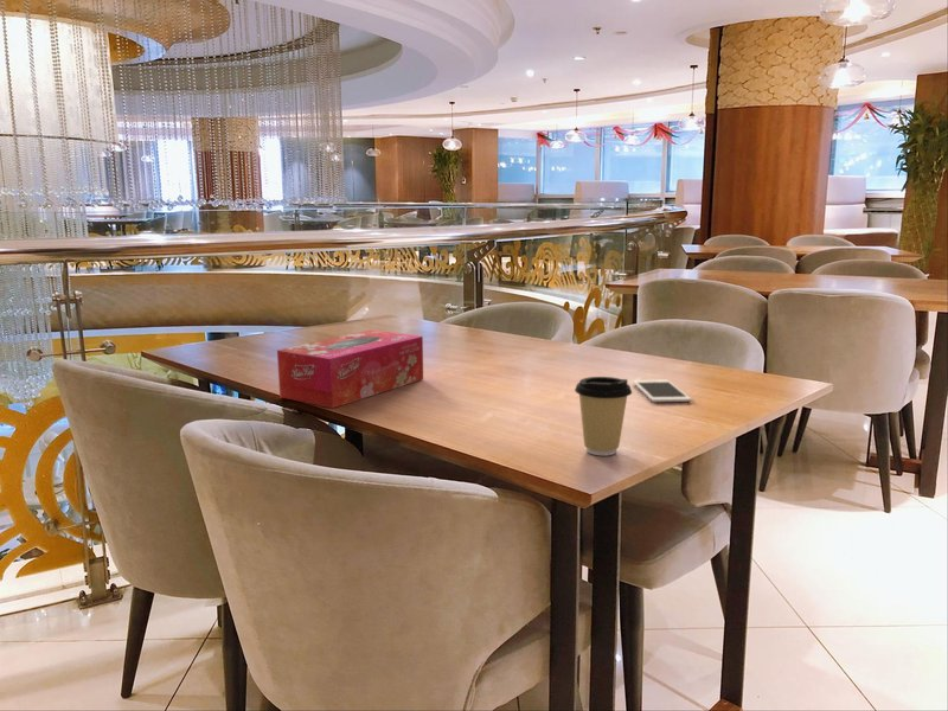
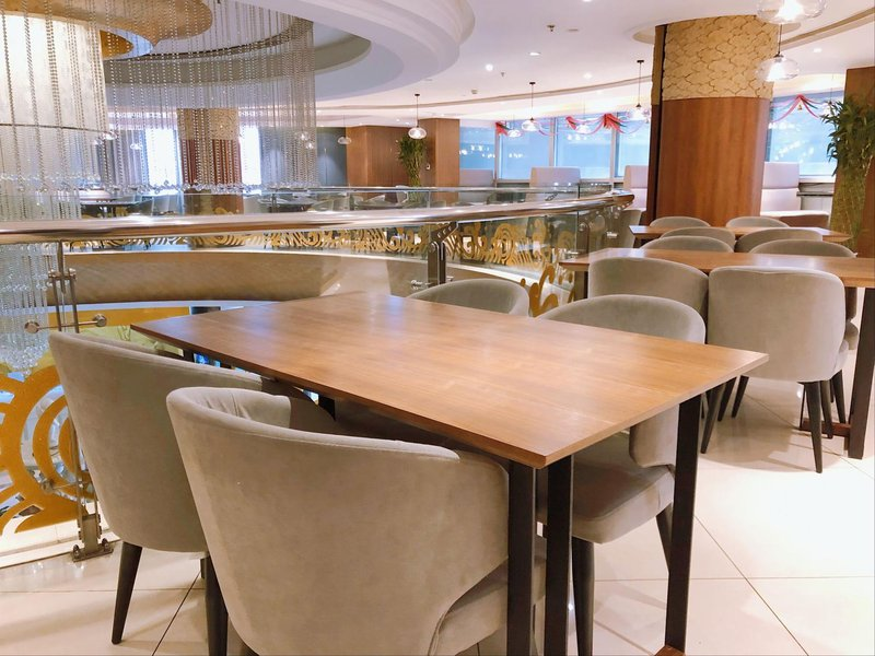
- coffee cup [574,376,633,456]
- tissue box [276,328,424,409]
- cell phone [632,379,692,403]
